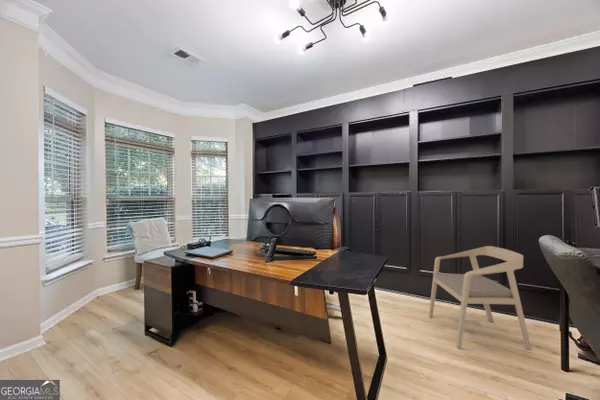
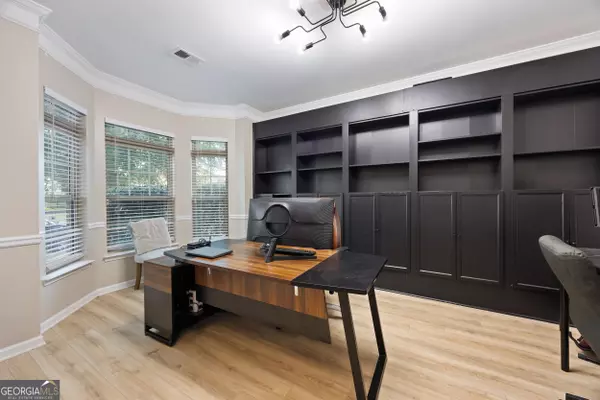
- armchair [428,245,533,351]
